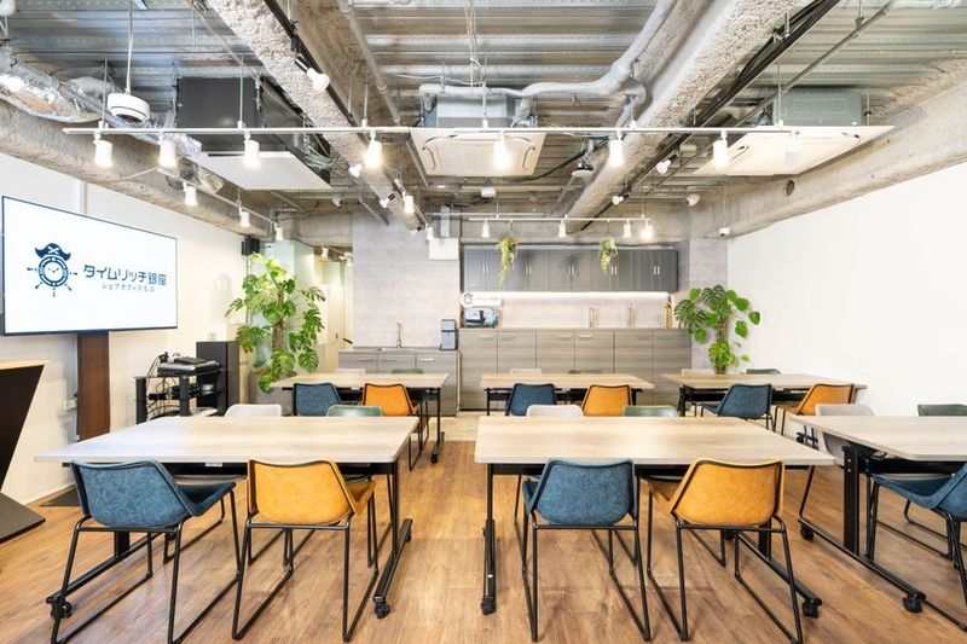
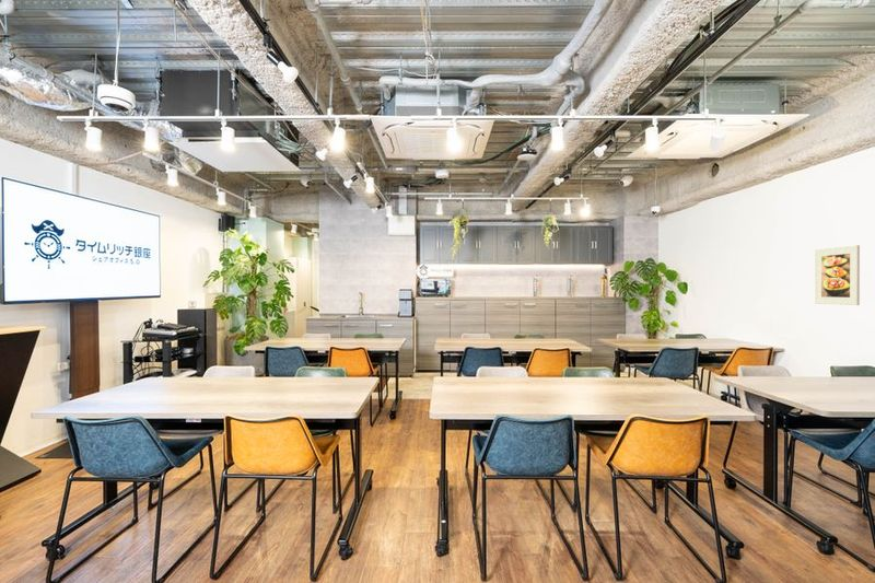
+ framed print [814,244,861,306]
